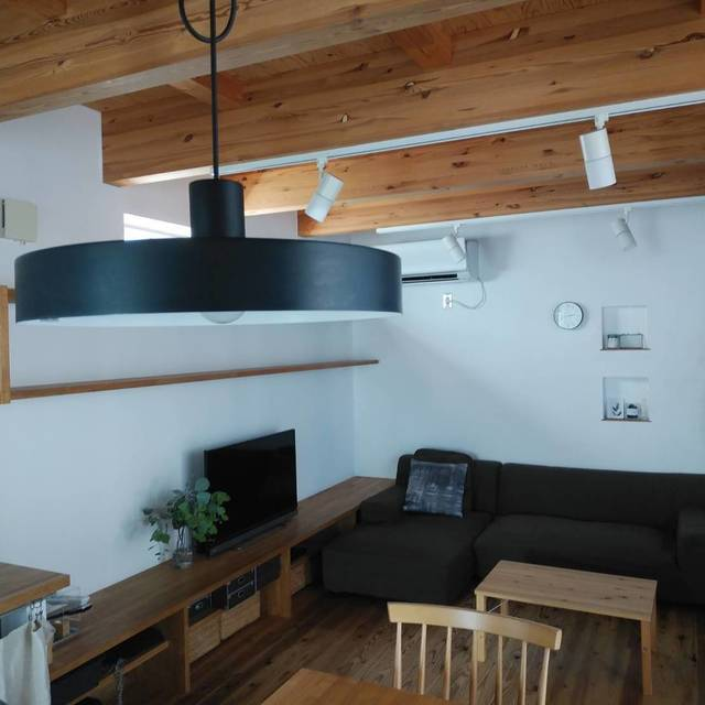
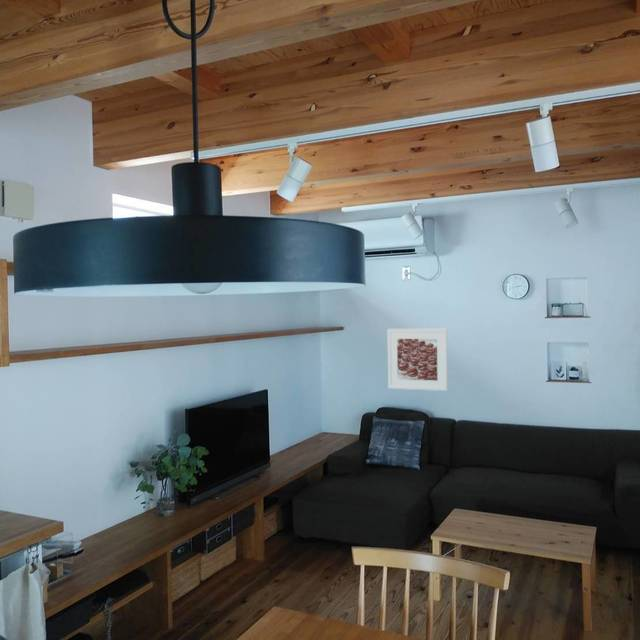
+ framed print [387,328,449,392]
